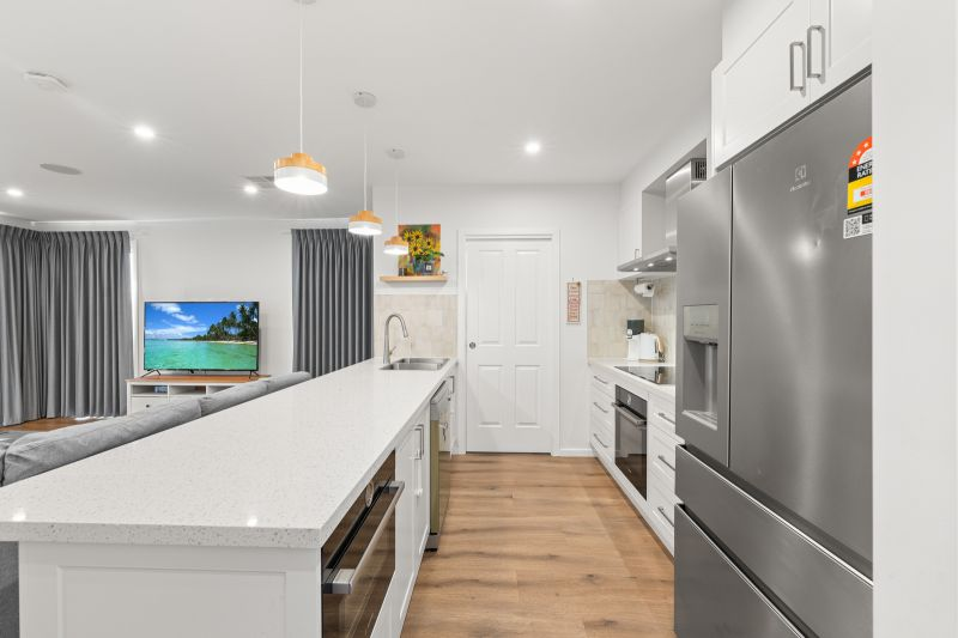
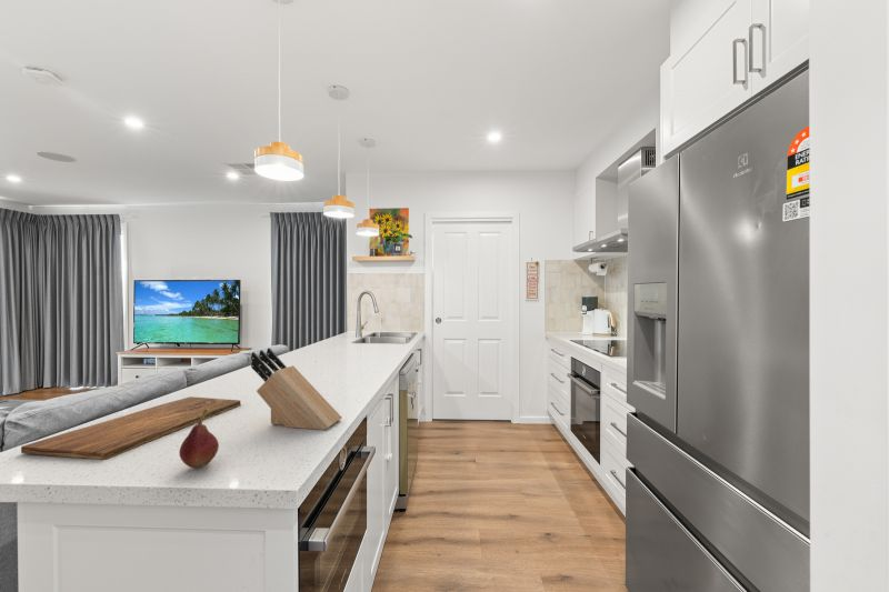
+ knife block [250,348,342,431]
+ cutting board [20,395,241,461]
+ fruit [178,409,220,469]
